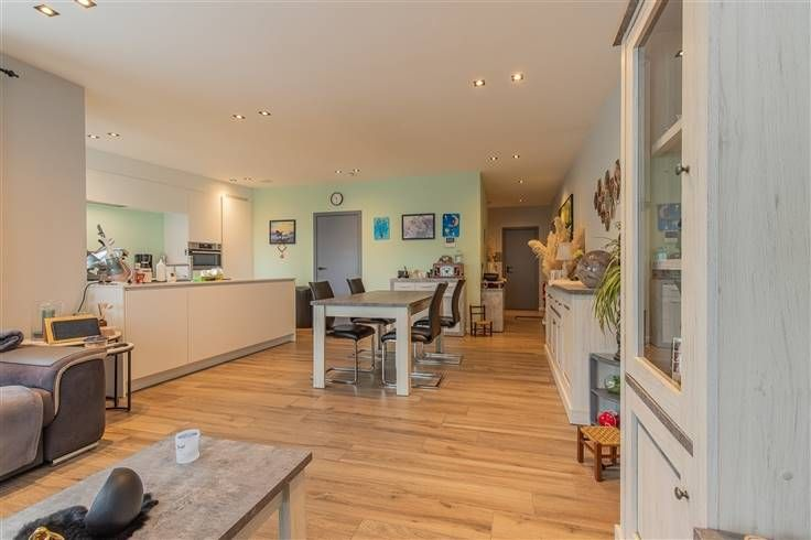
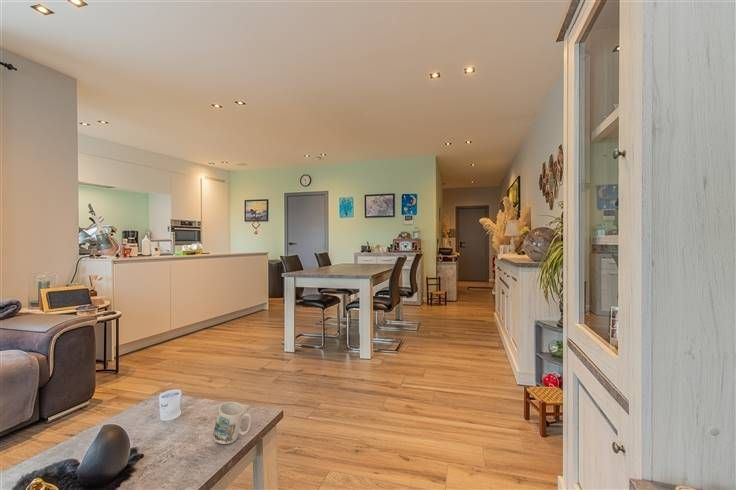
+ mug [212,401,252,445]
